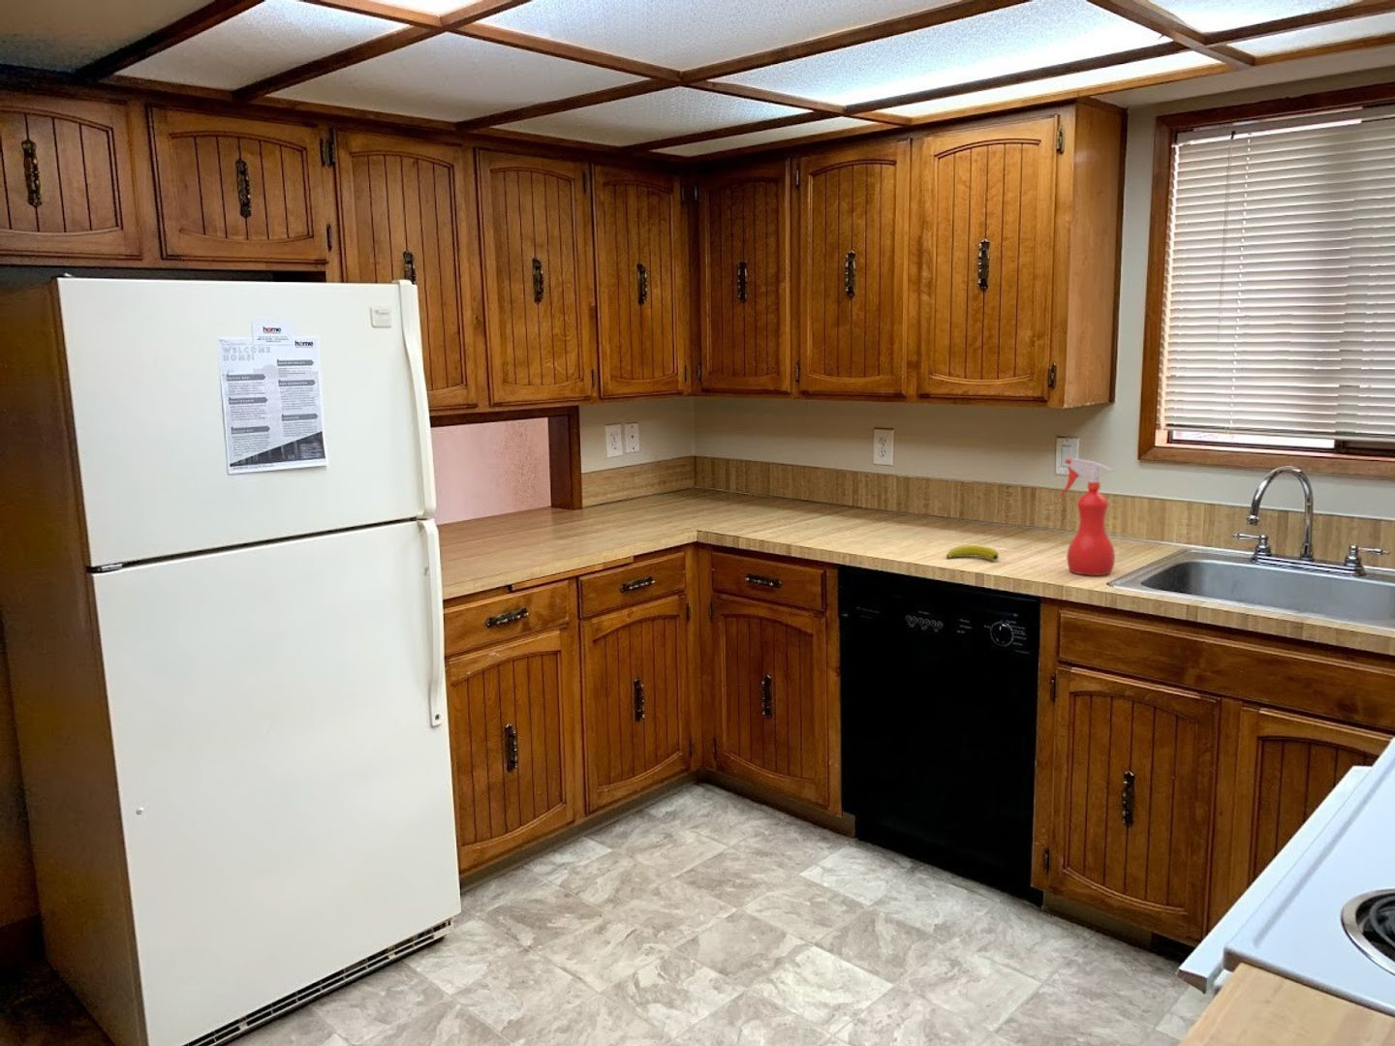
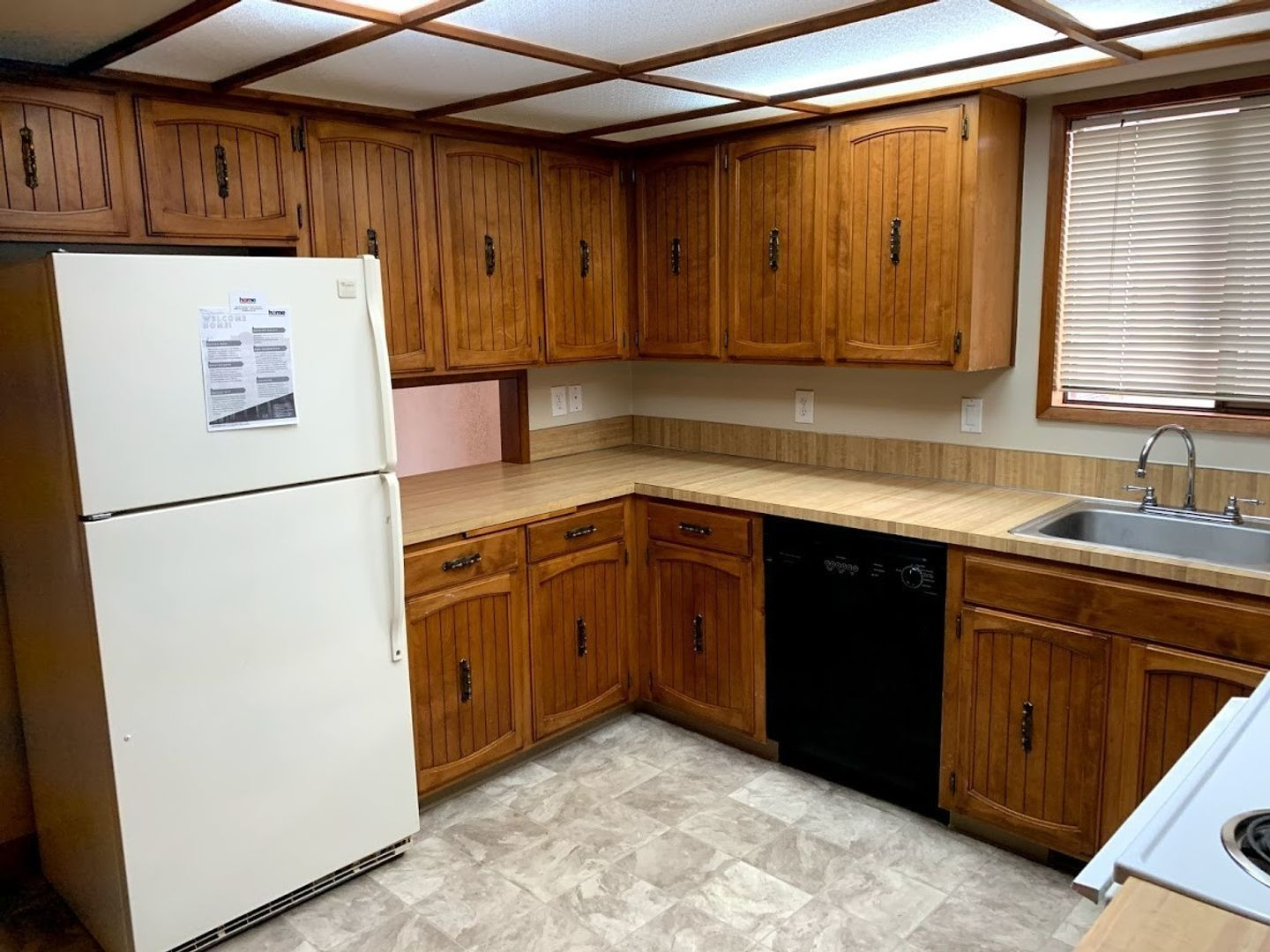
- banana [946,544,998,561]
- spray bottle [1057,457,1119,576]
